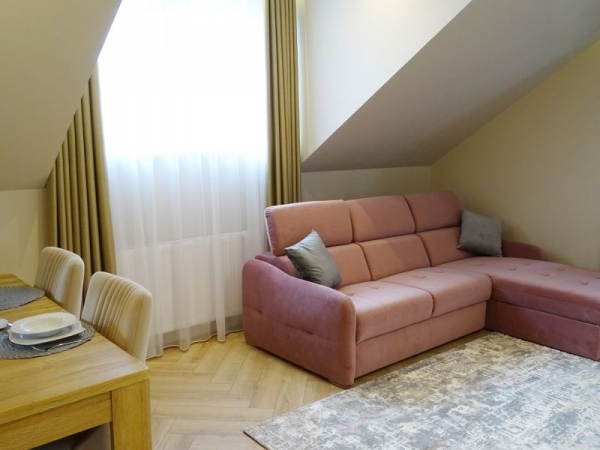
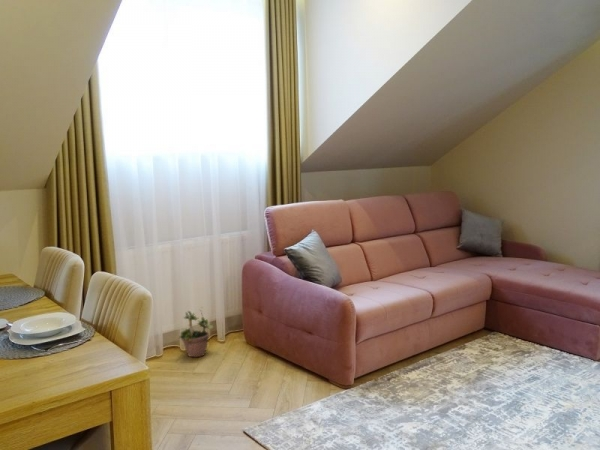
+ potted plant [178,306,215,358]
